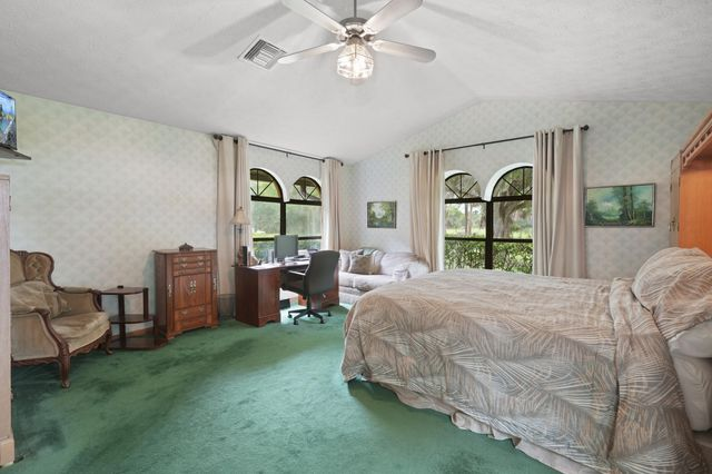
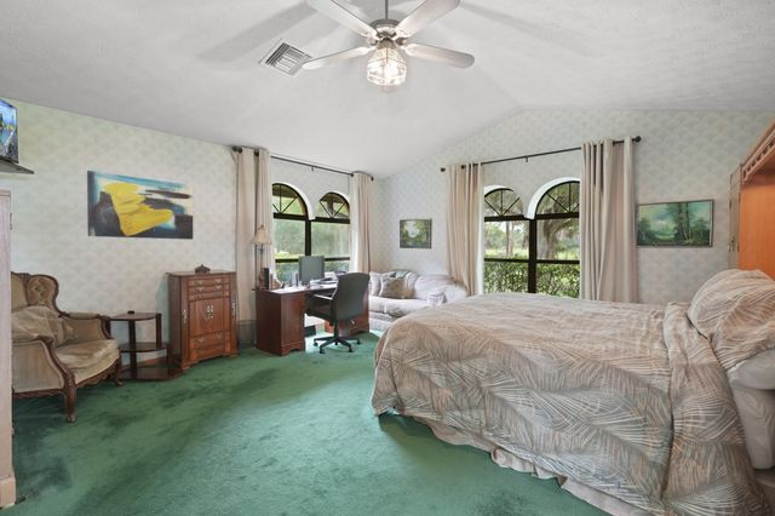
+ wall art [86,170,194,241]
